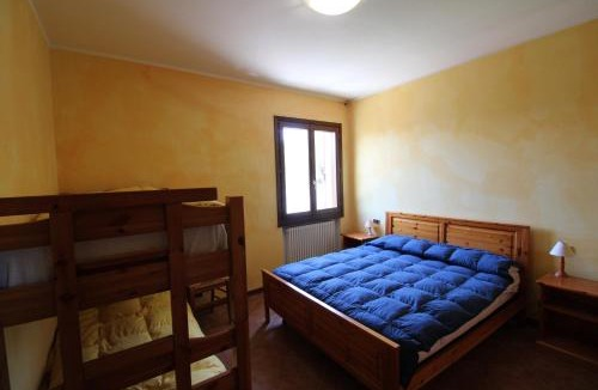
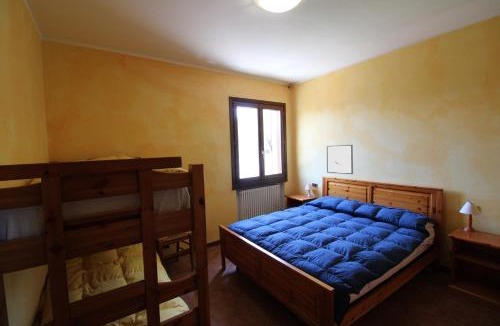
+ wall art [326,144,354,175]
